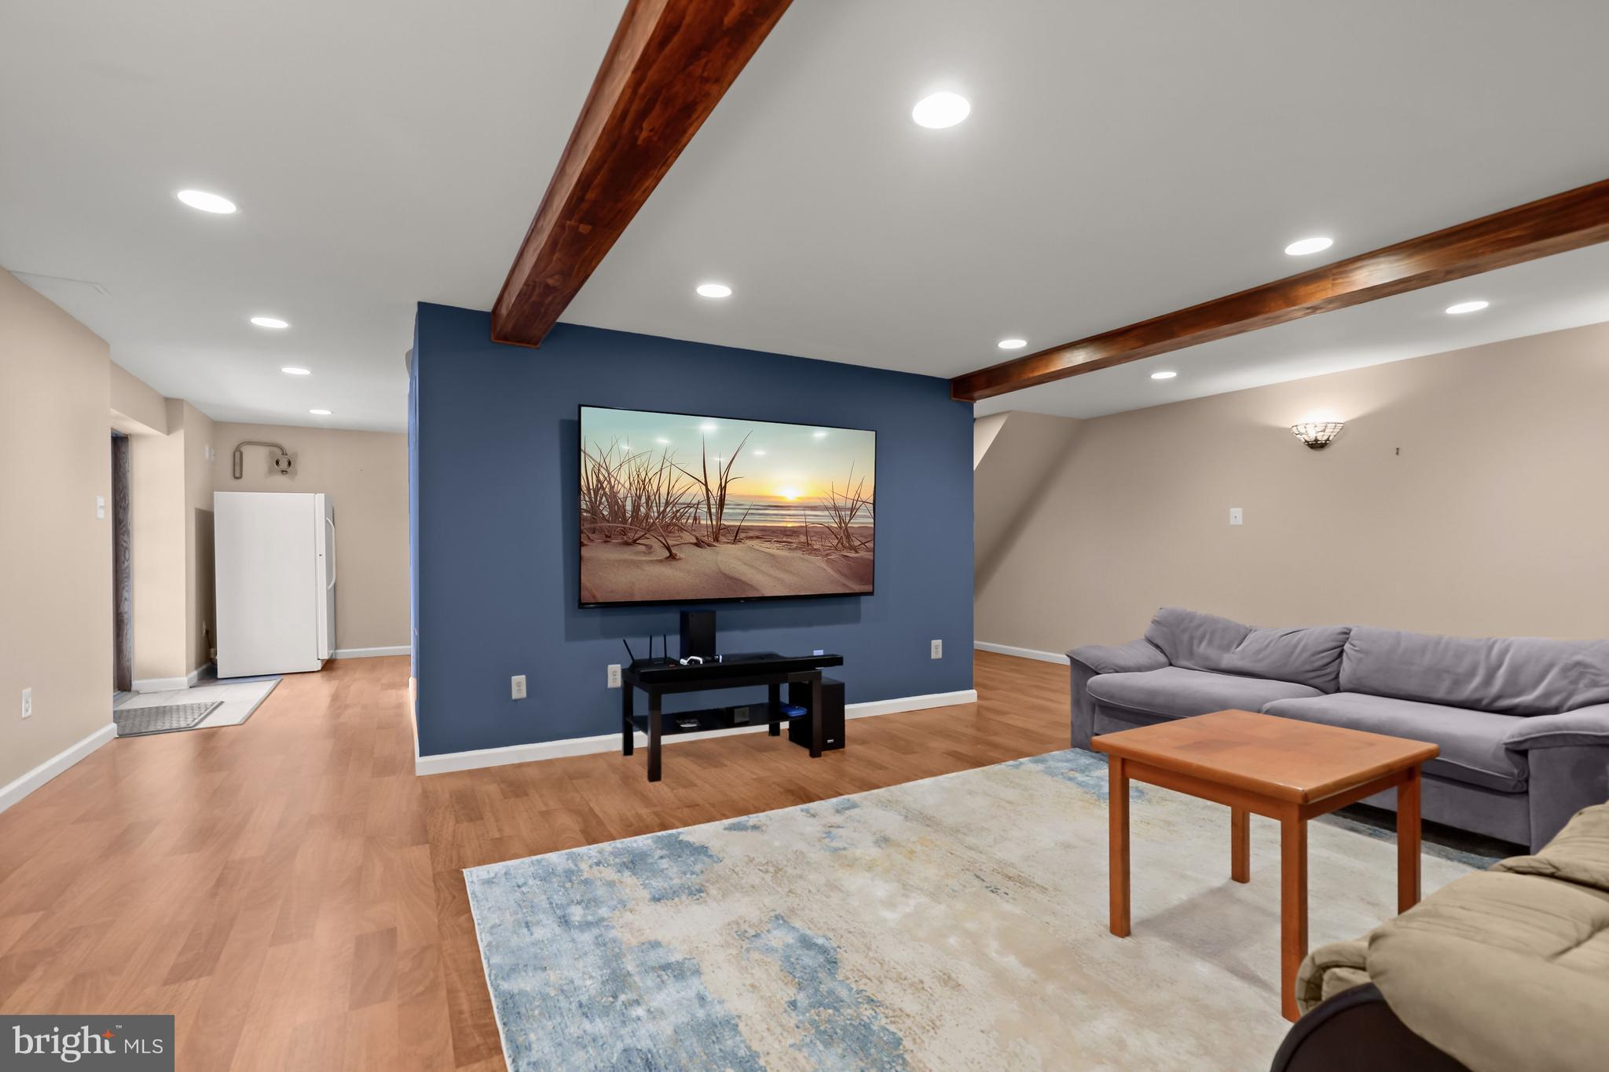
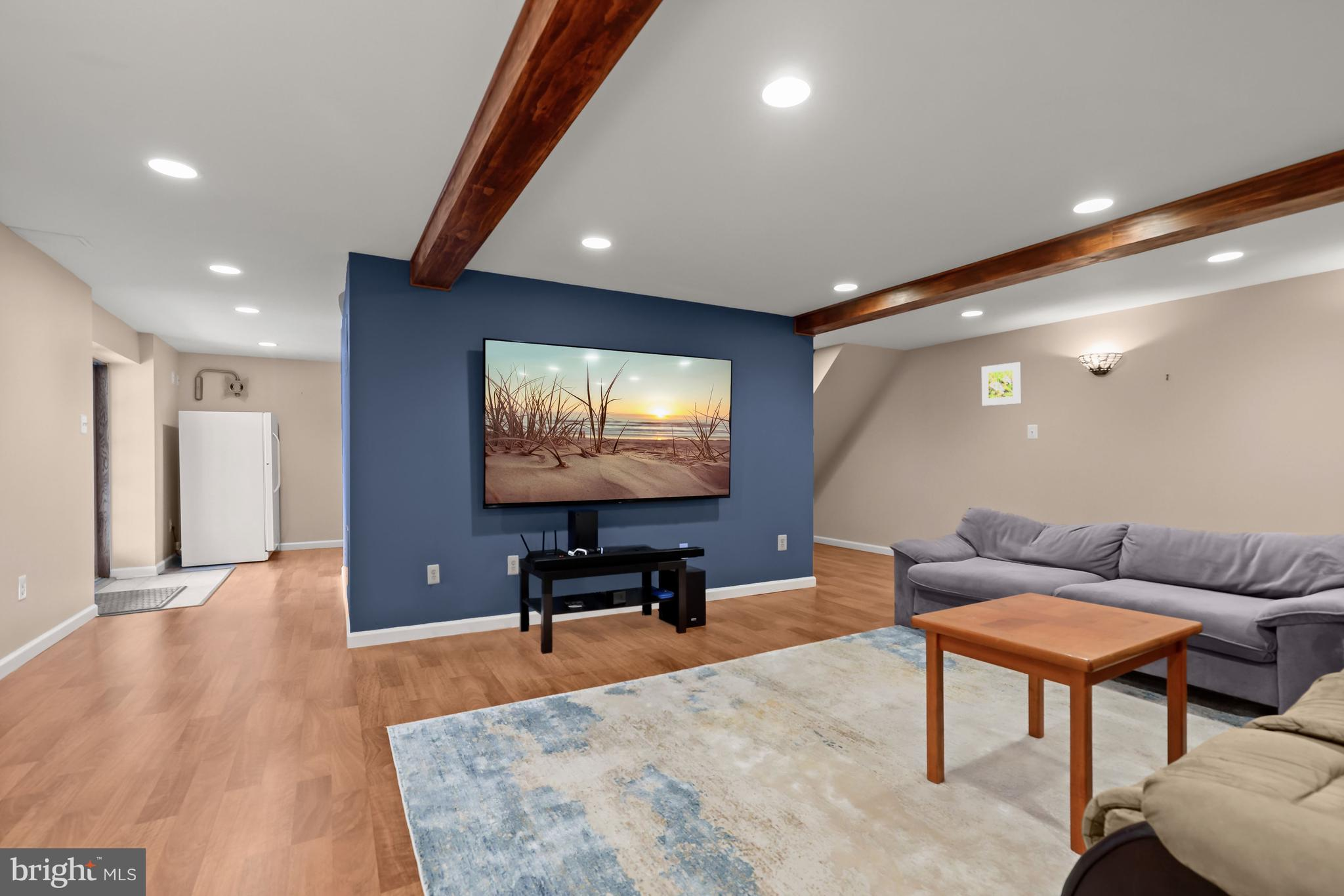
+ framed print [981,361,1021,407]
